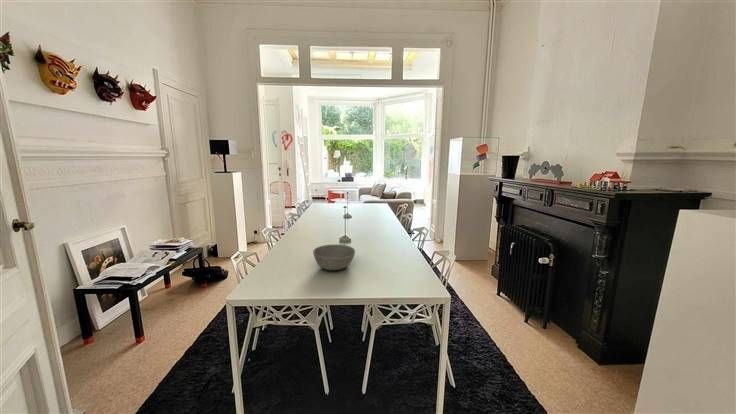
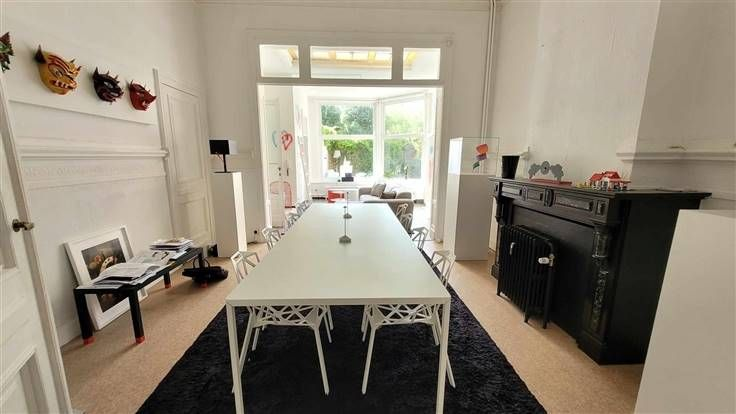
- bowl [312,244,356,271]
